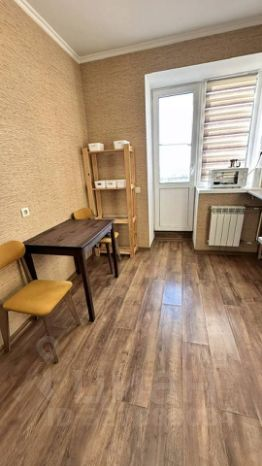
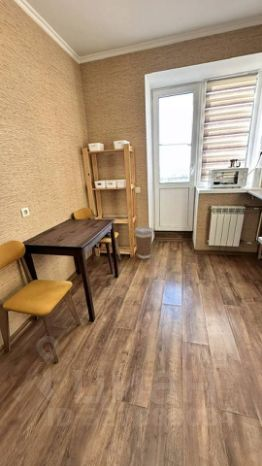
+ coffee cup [133,225,154,260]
